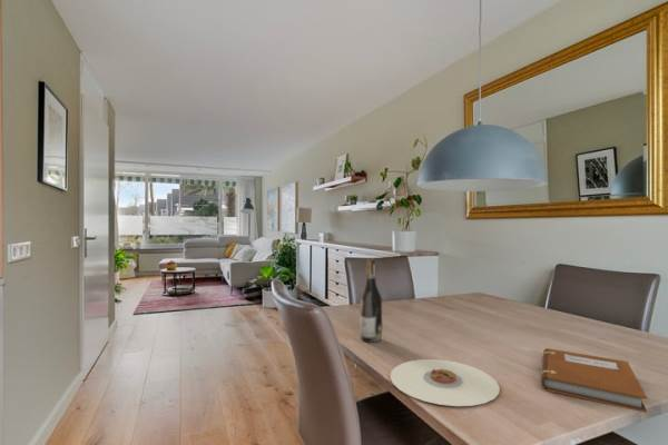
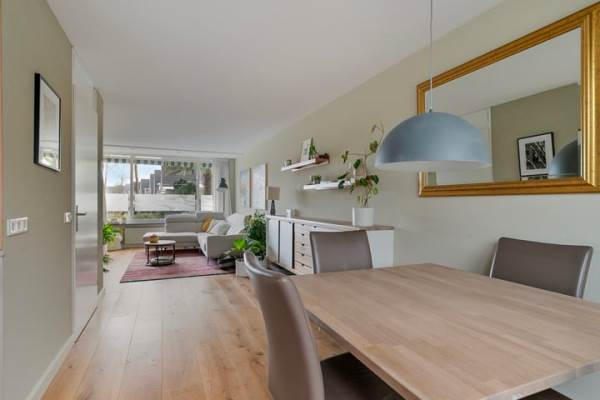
- plate [389,358,501,407]
- notebook [540,347,648,414]
- wine bottle [358,258,383,344]
